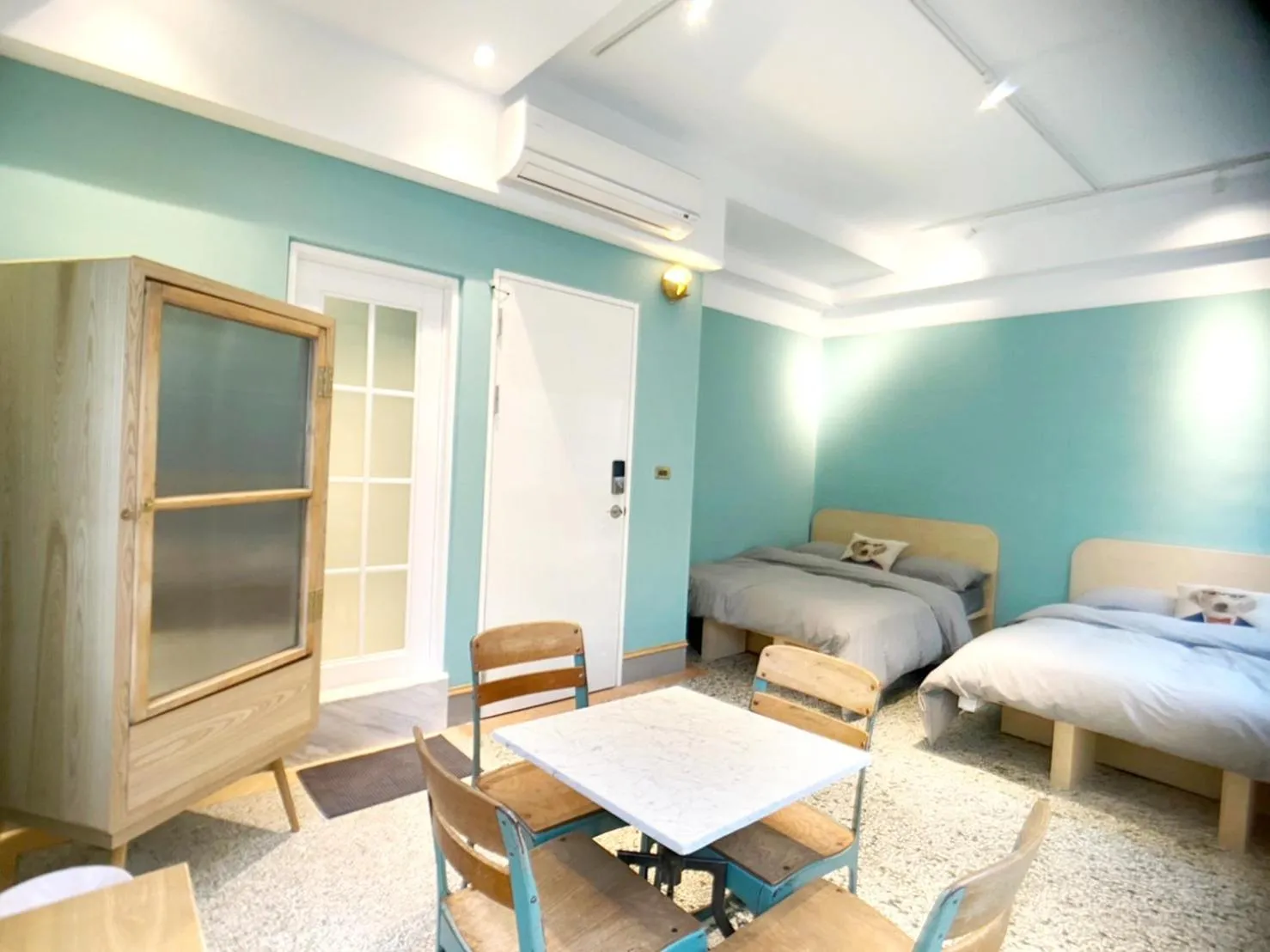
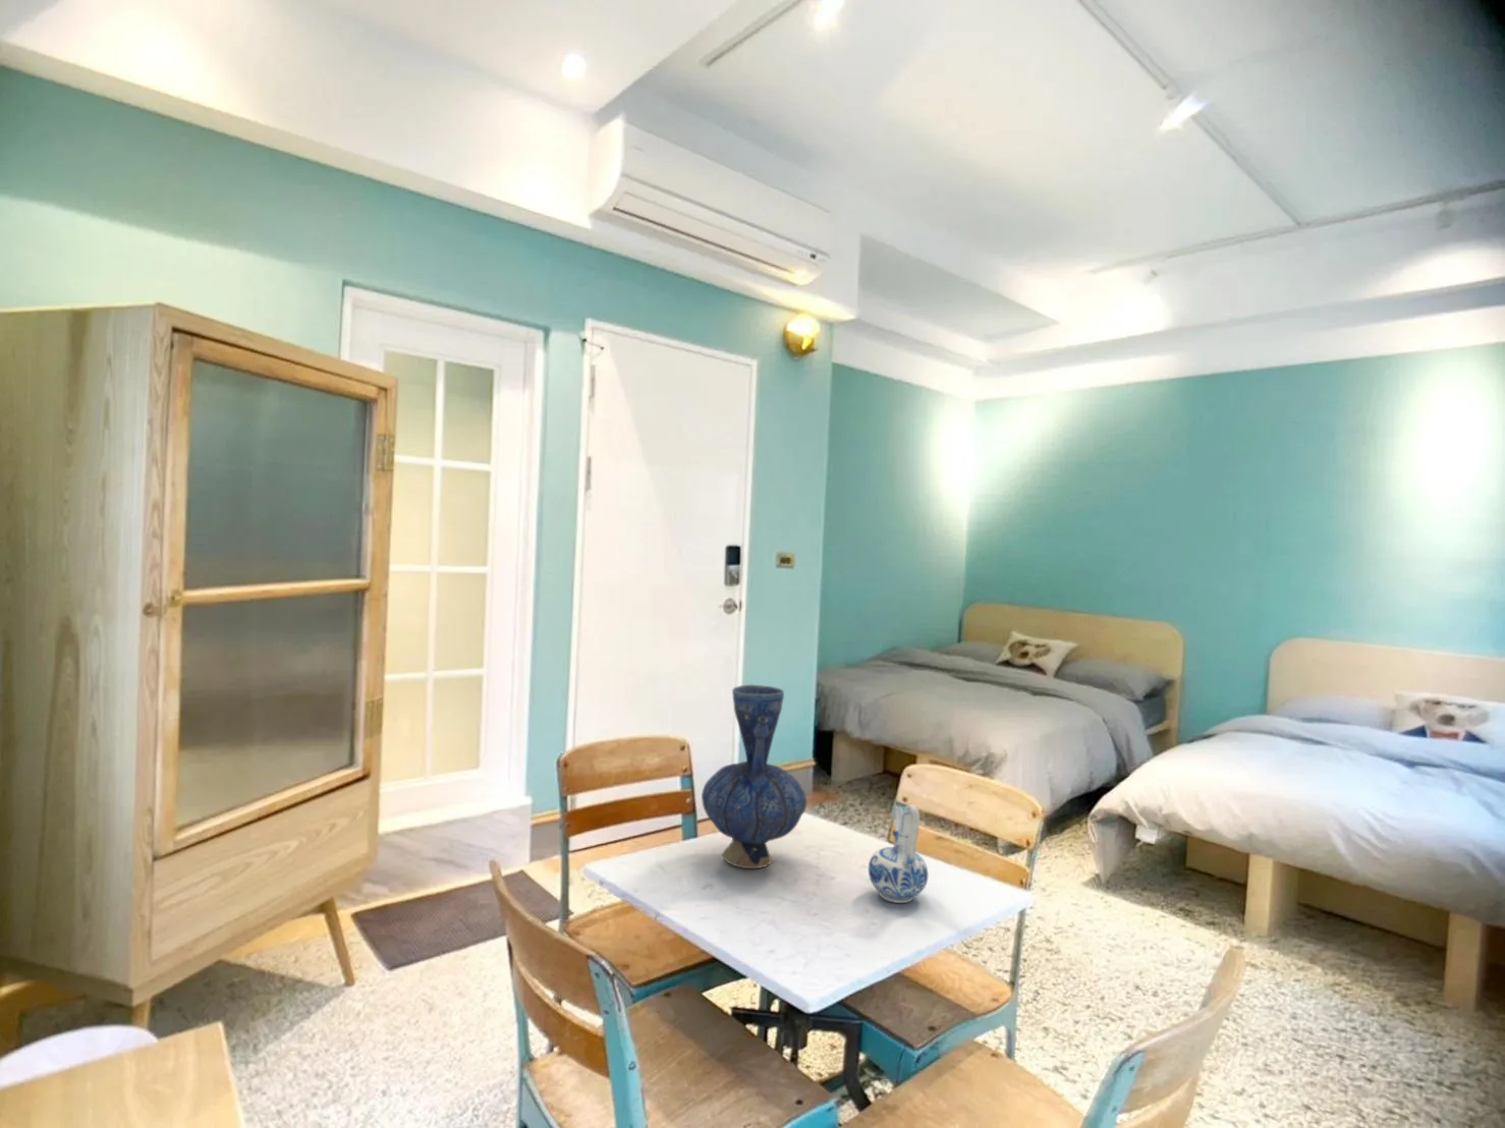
+ ceramic pitcher [867,803,929,904]
+ vase [700,684,807,870]
